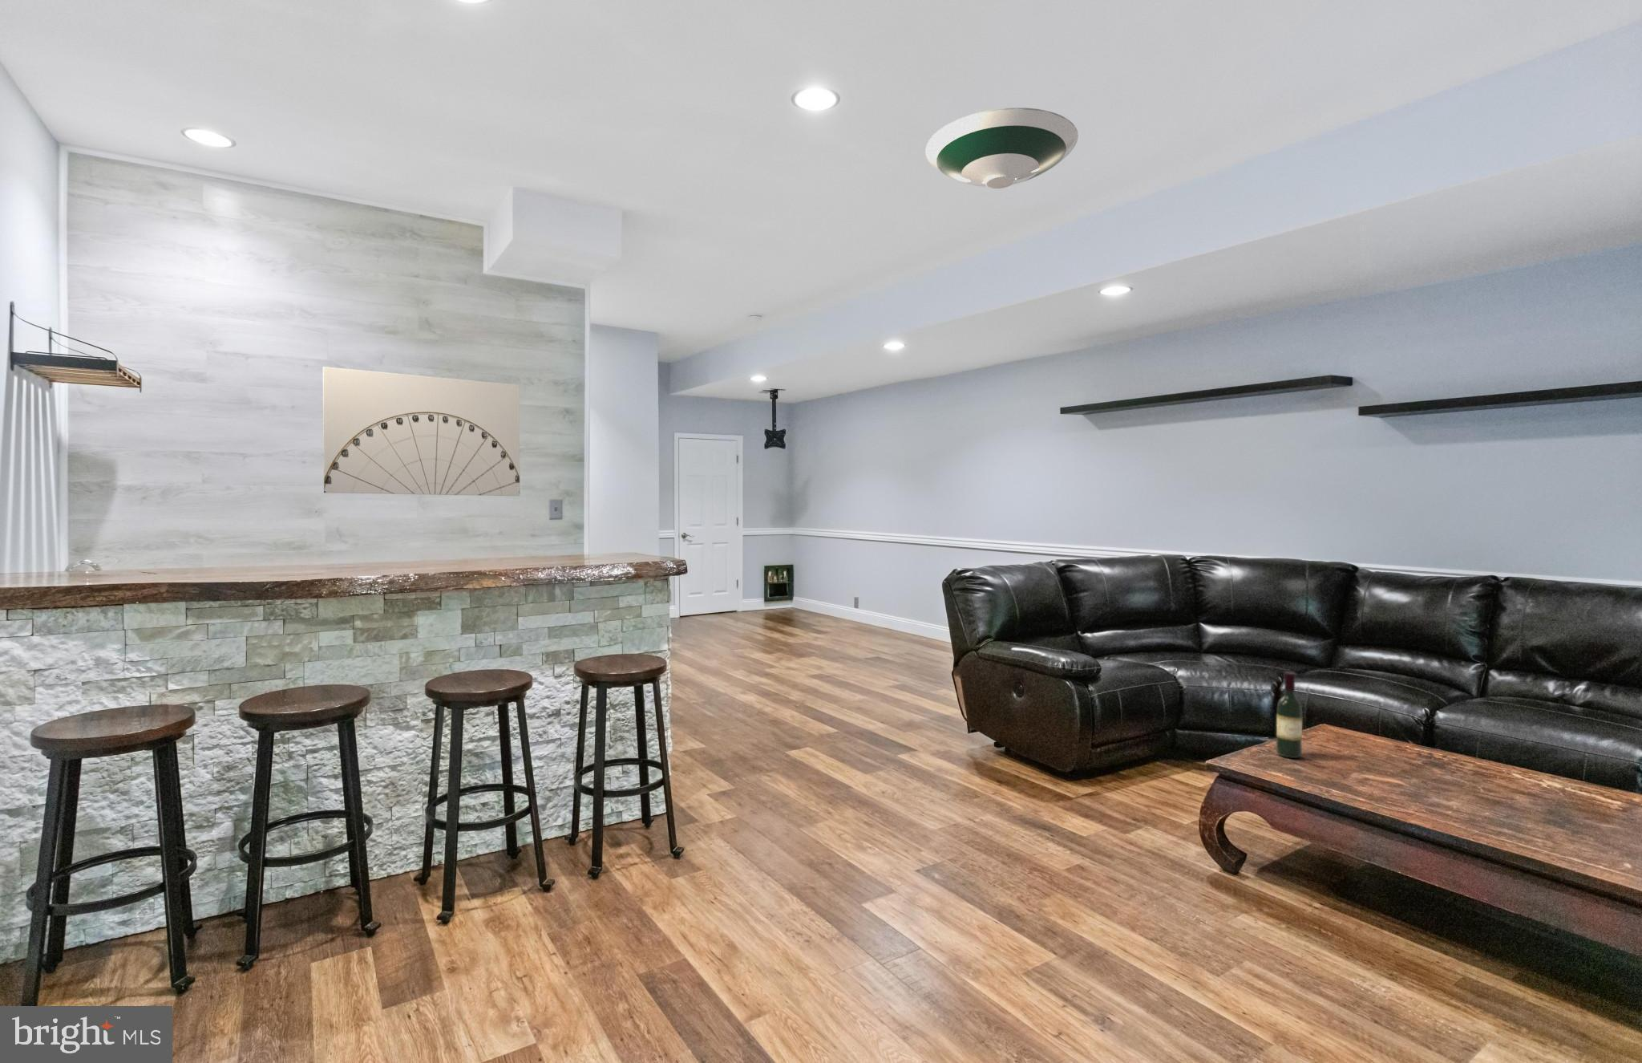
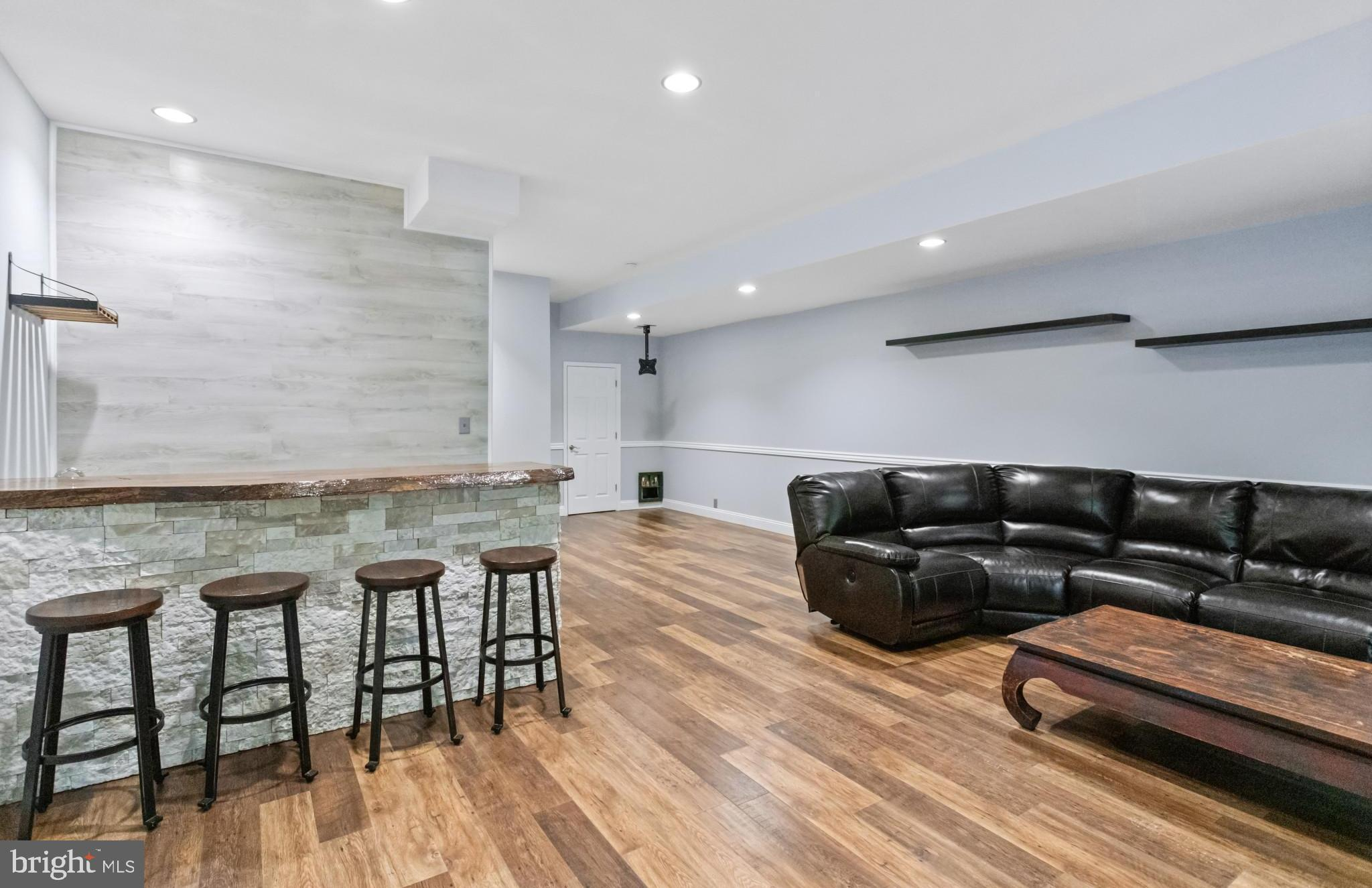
- wine bottle [1276,672,1303,759]
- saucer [924,107,1080,189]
- wall art [322,366,521,497]
